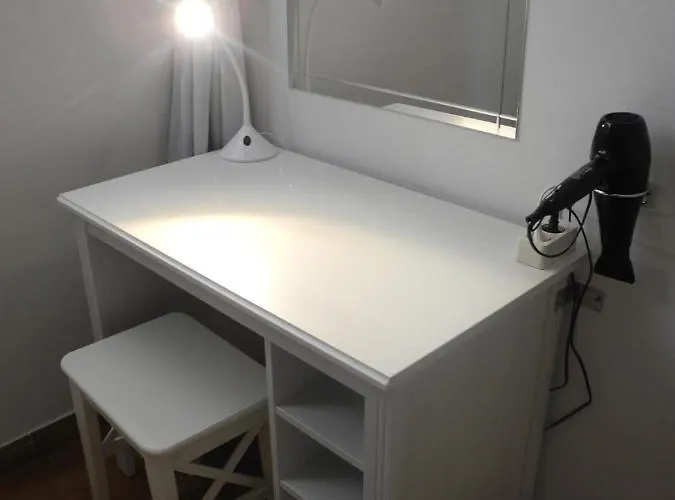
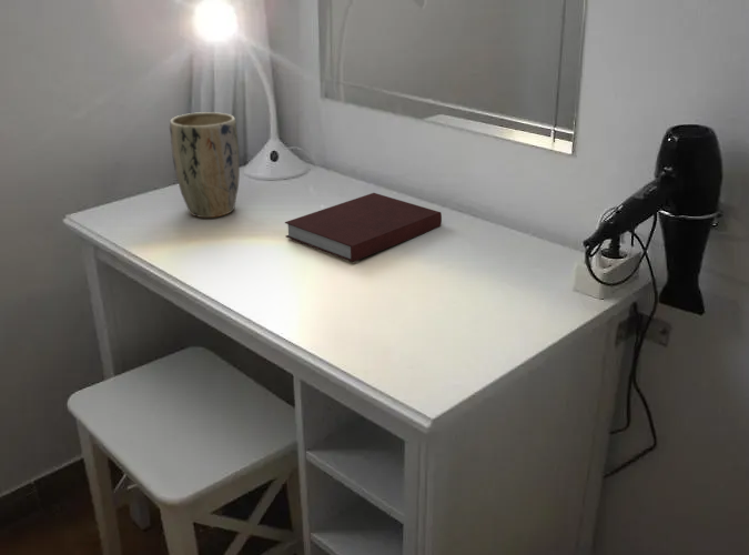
+ notebook [284,192,443,263]
+ plant pot [169,111,241,219]
